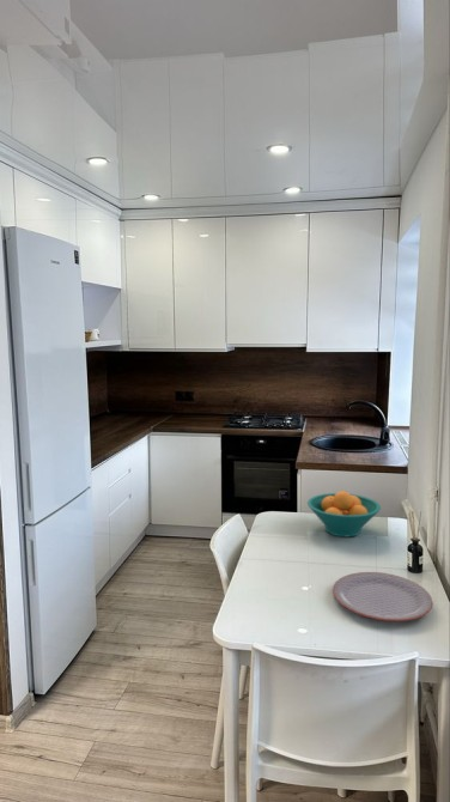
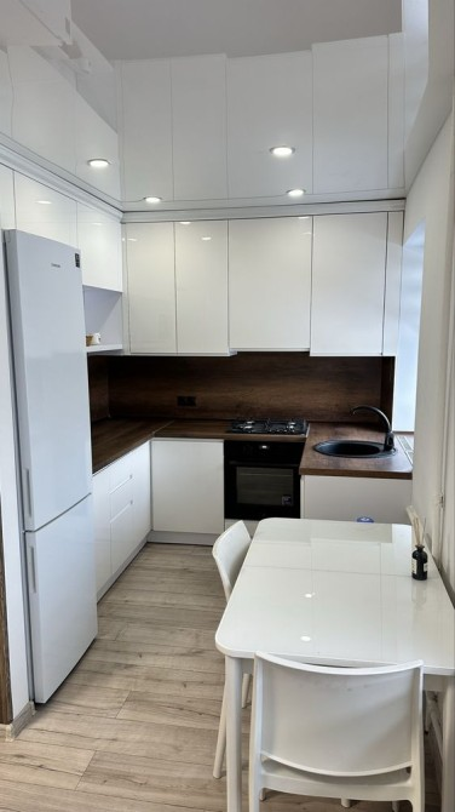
- plate [332,571,433,622]
- fruit bowl [306,490,382,537]
